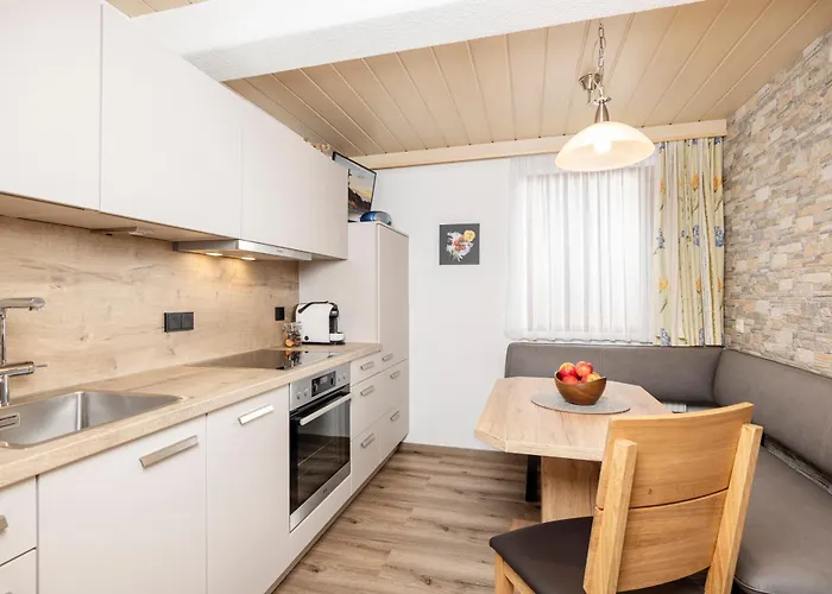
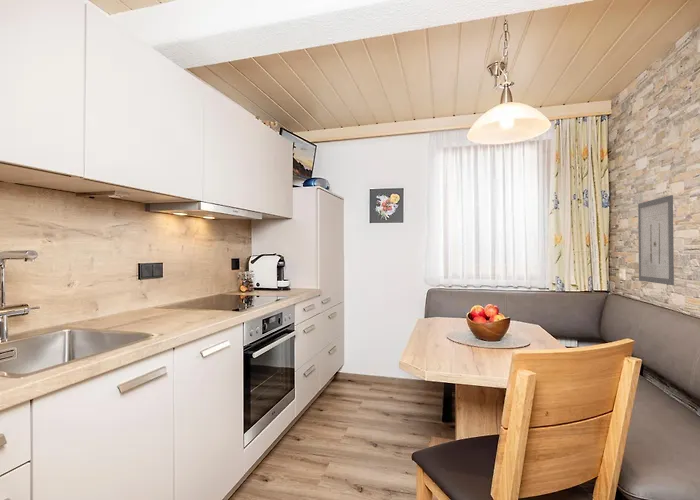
+ wall art [637,194,675,286]
